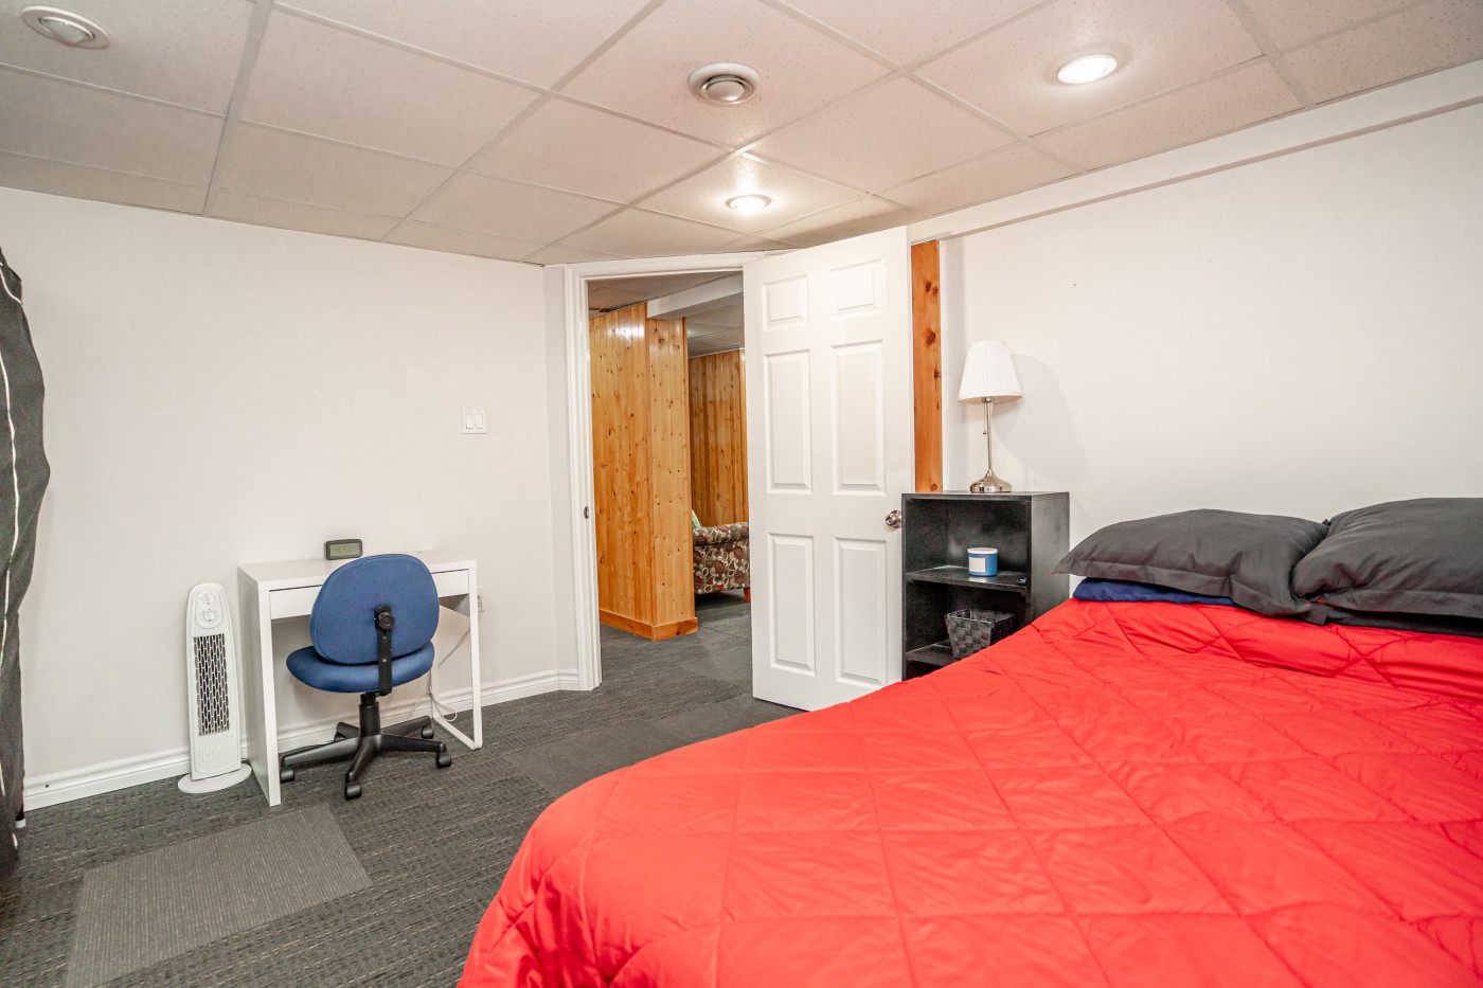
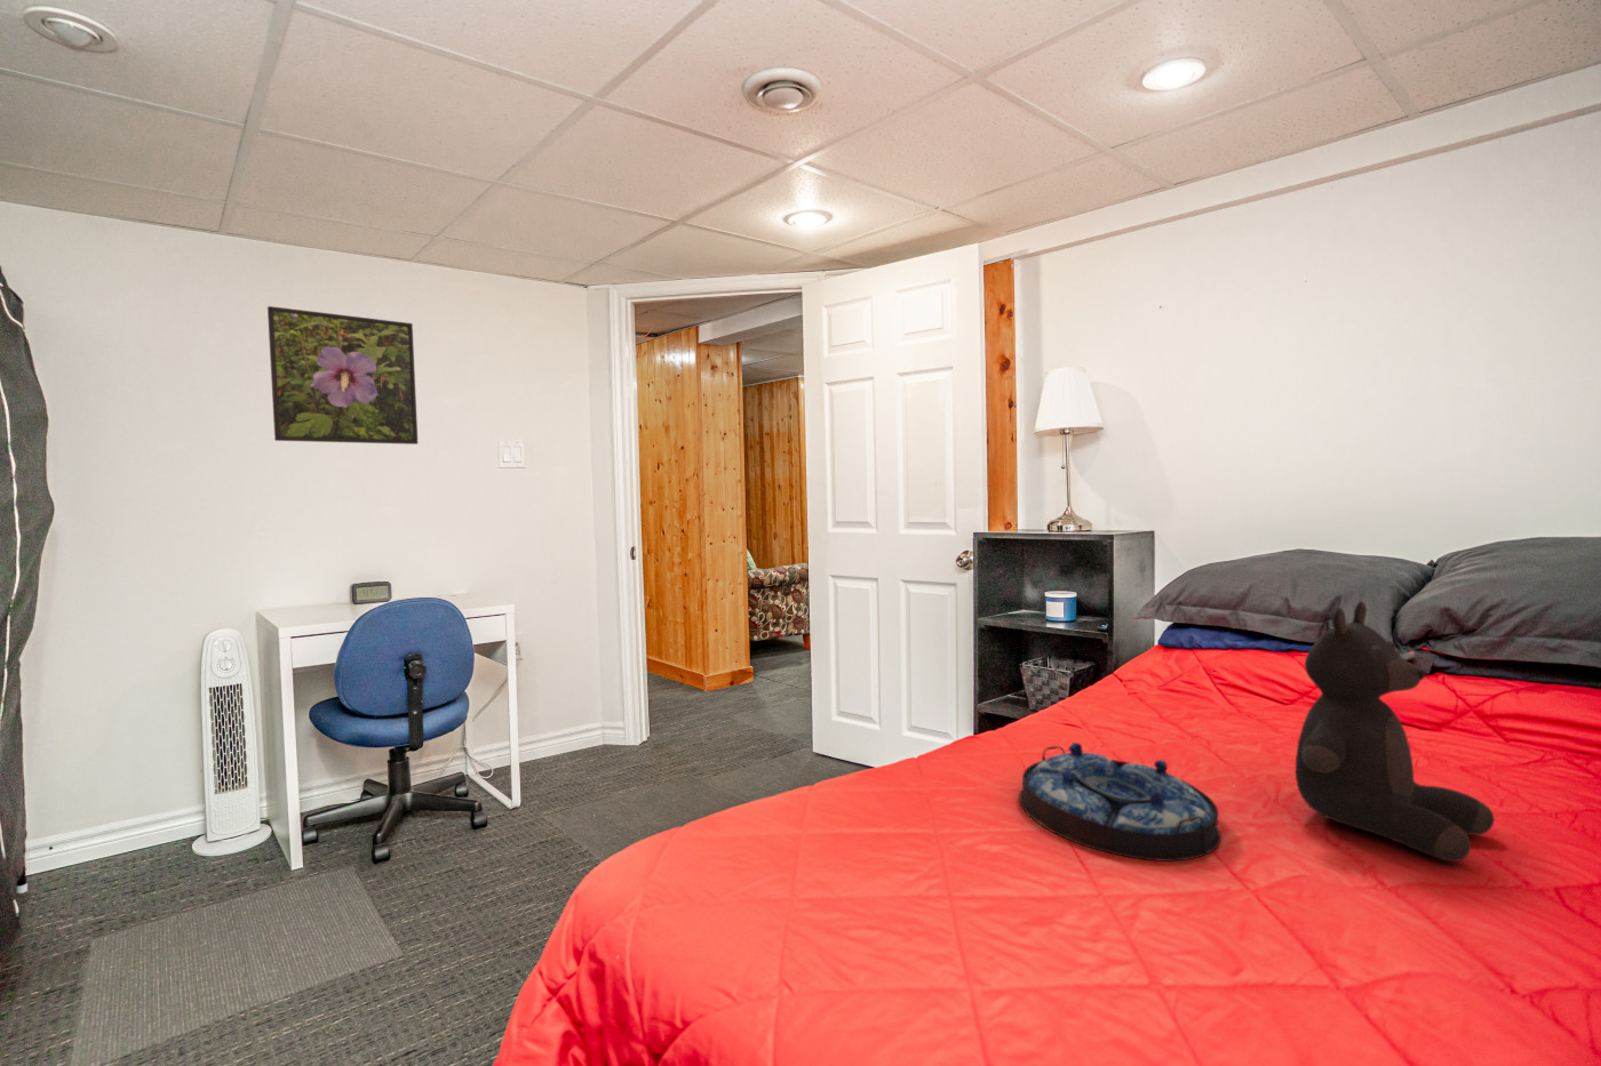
+ teddy bear [1295,601,1495,863]
+ serving tray [1018,741,1221,863]
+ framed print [267,305,419,446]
